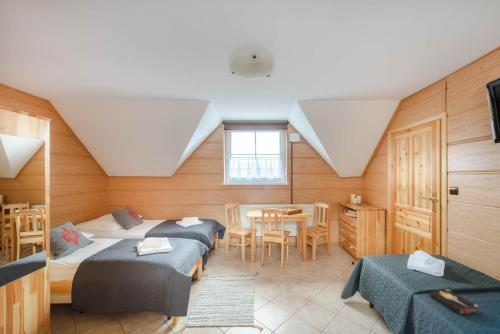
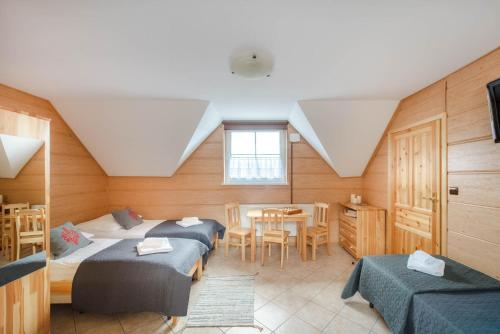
- hardback book [430,288,480,316]
